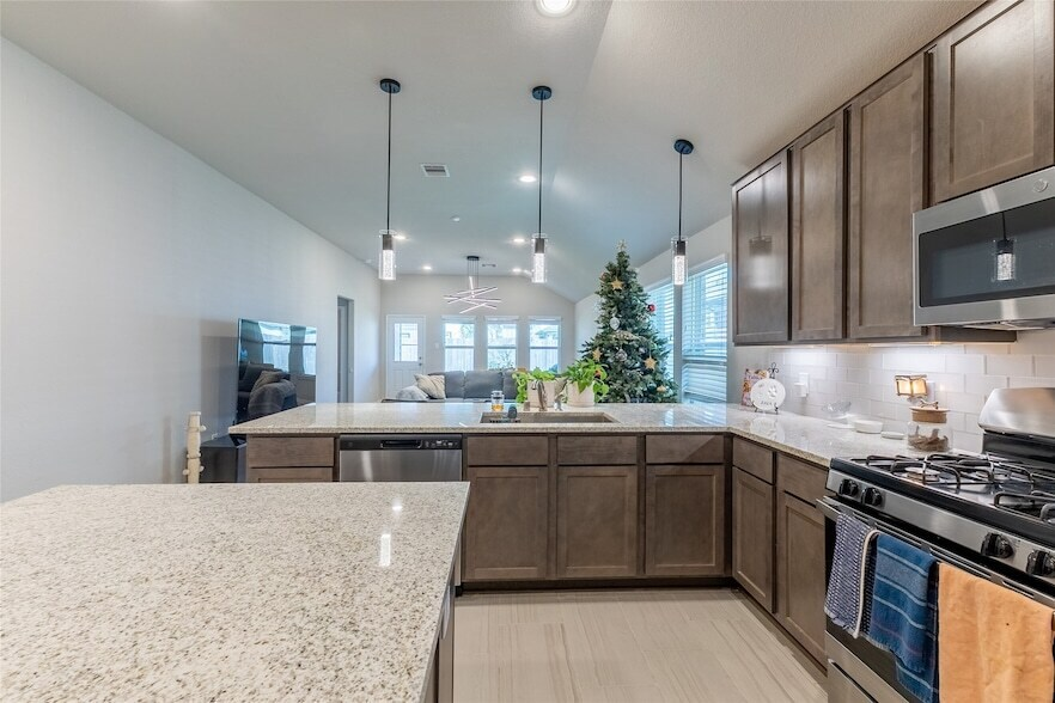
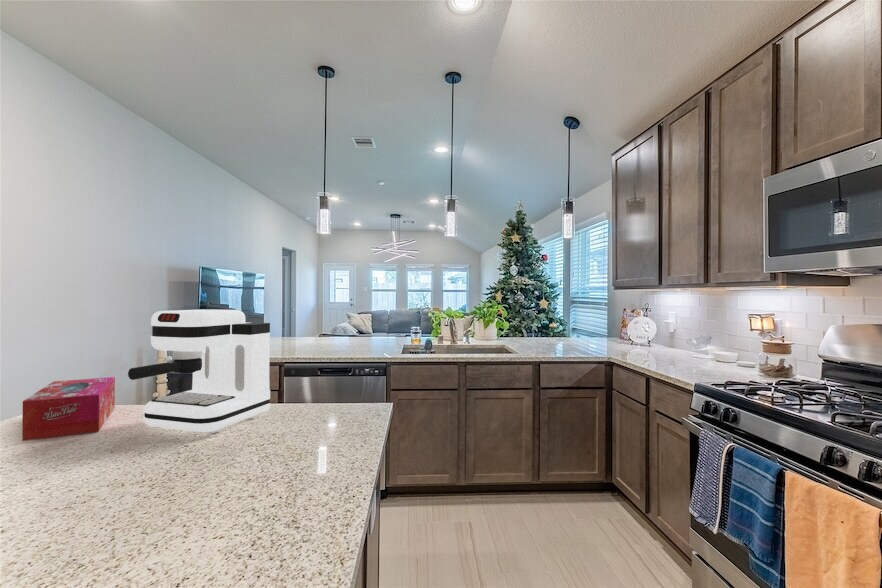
+ coffee maker [127,308,271,434]
+ tissue box [21,376,116,442]
